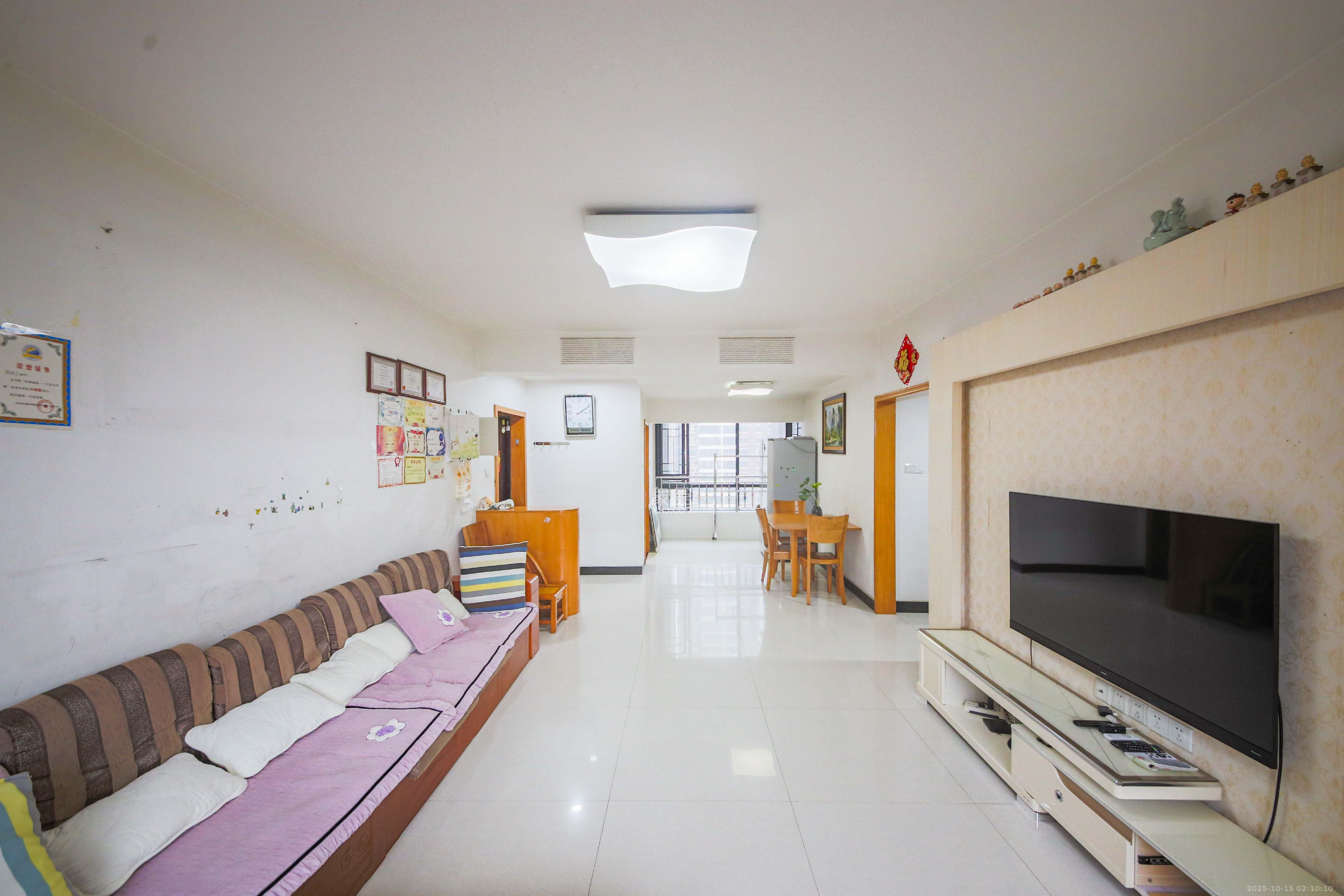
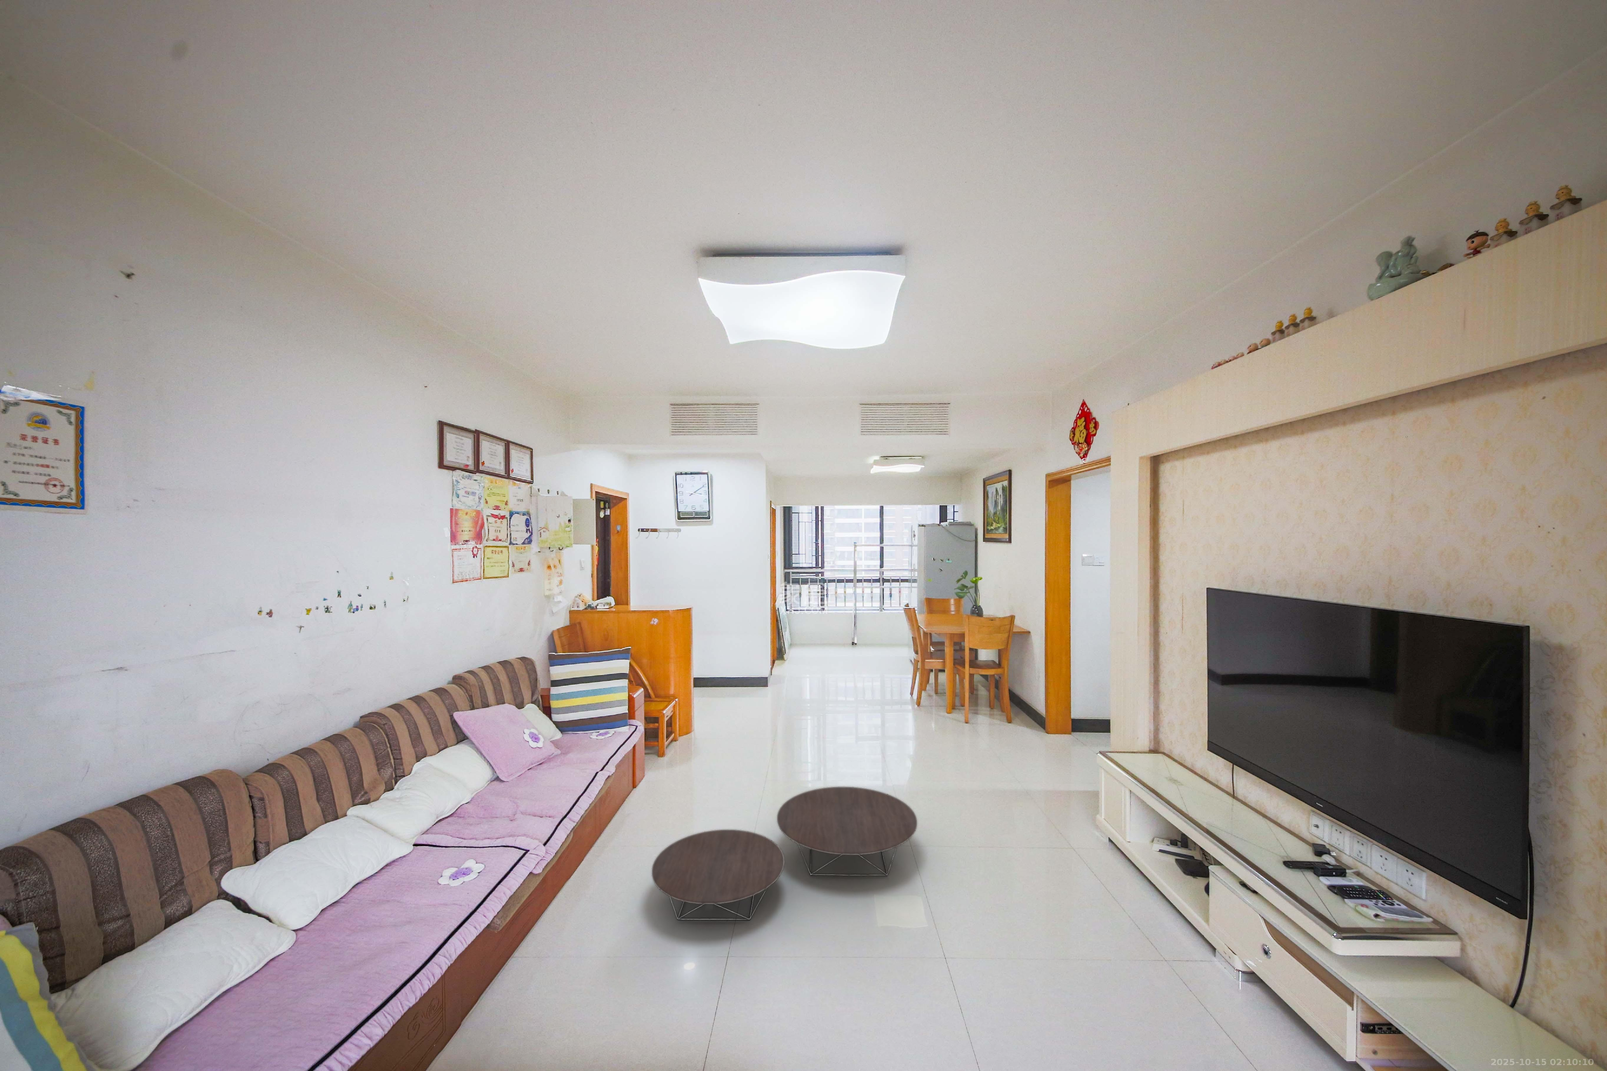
+ coffee table [652,787,917,920]
